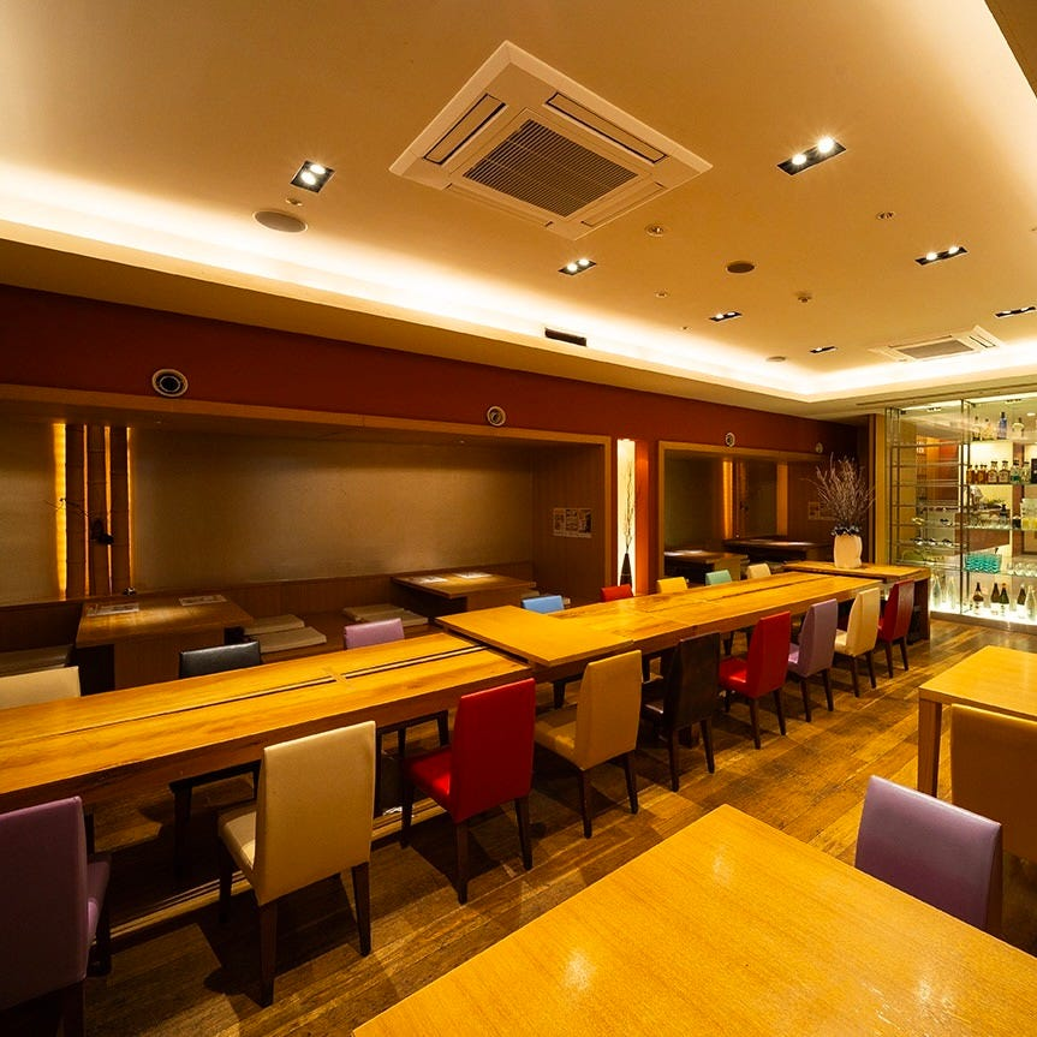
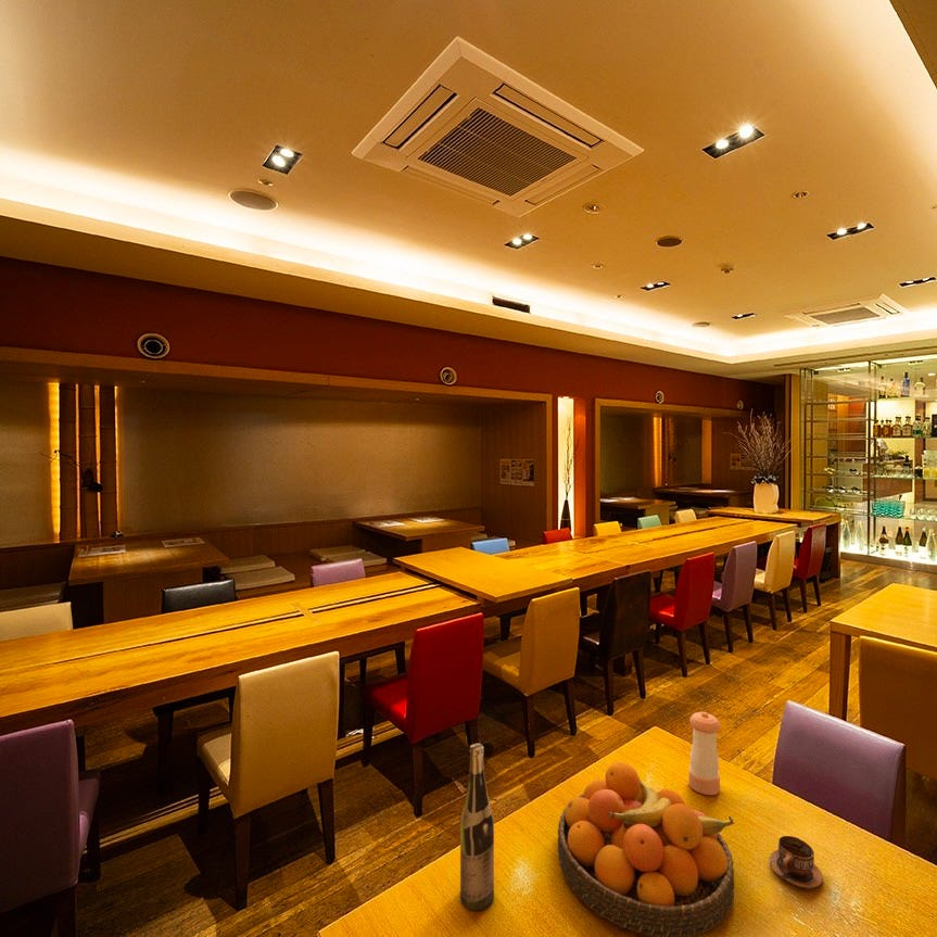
+ cup [768,835,824,890]
+ pepper shaker [687,711,721,796]
+ wine bottle [459,743,495,912]
+ fruit bowl [557,761,736,937]
